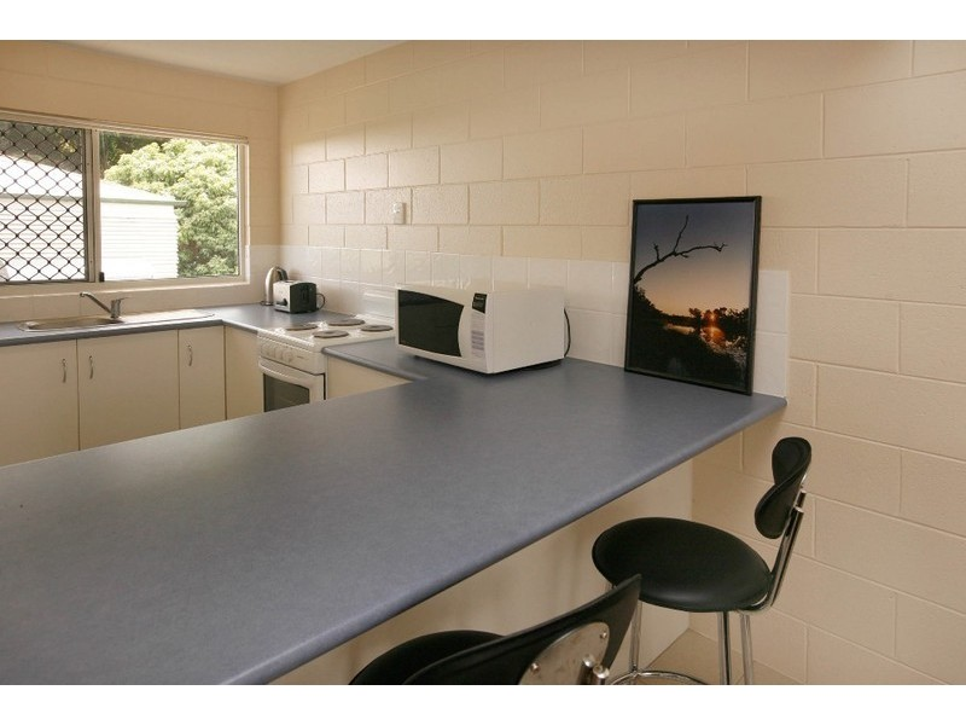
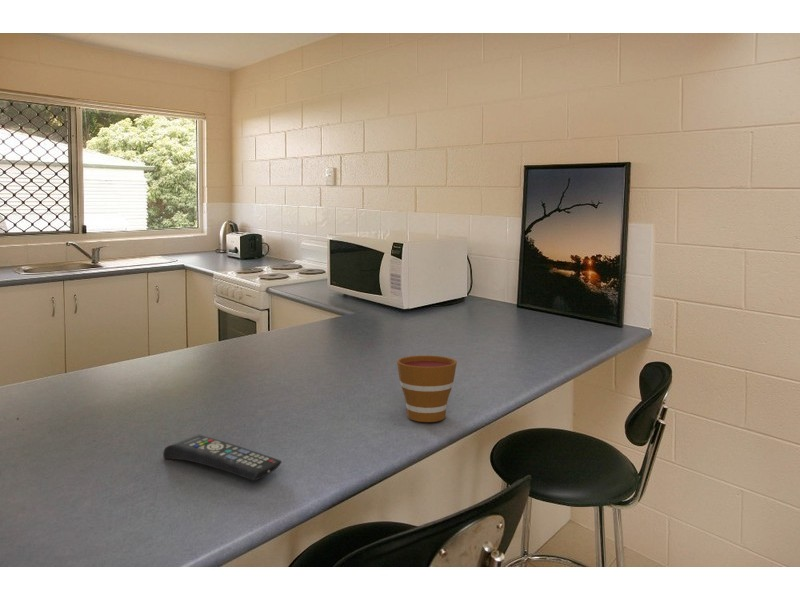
+ cup [396,355,458,423]
+ remote control [162,434,283,481]
